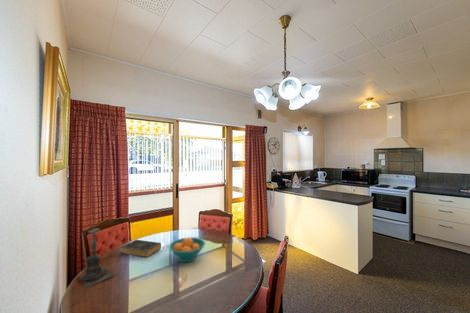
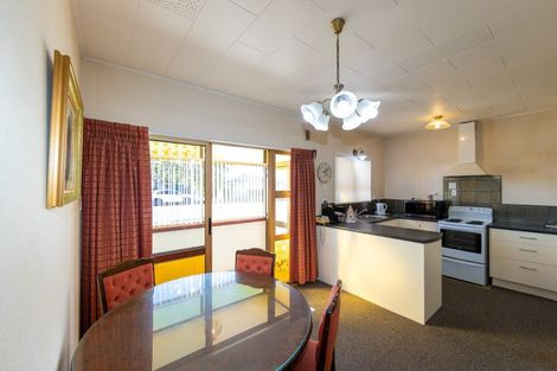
- fruit bowl [168,236,206,263]
- book [120,239,162,258]
- candle holder [79,221,115,289]
